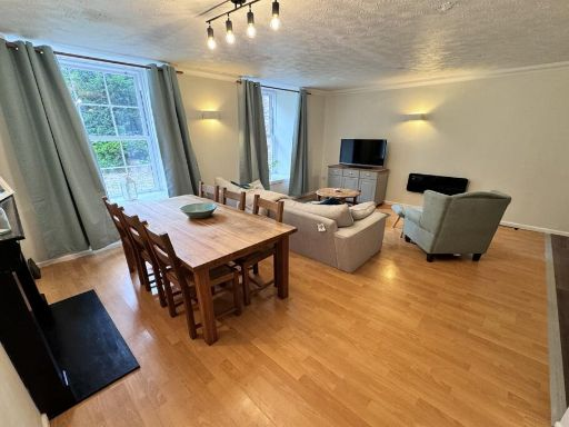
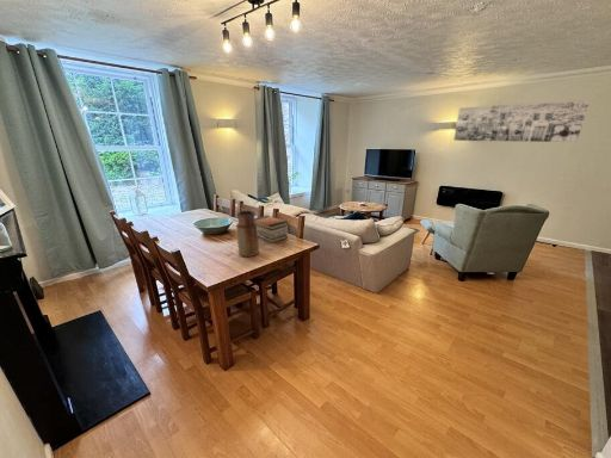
+ vase [235,210,260,258]
+ wall art [452,99,591,143]
+ book stack [254,215,290,243]
